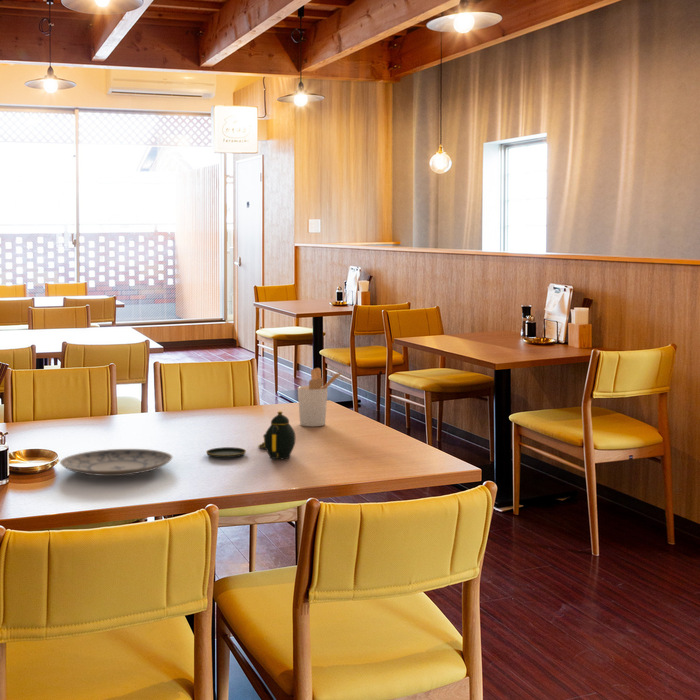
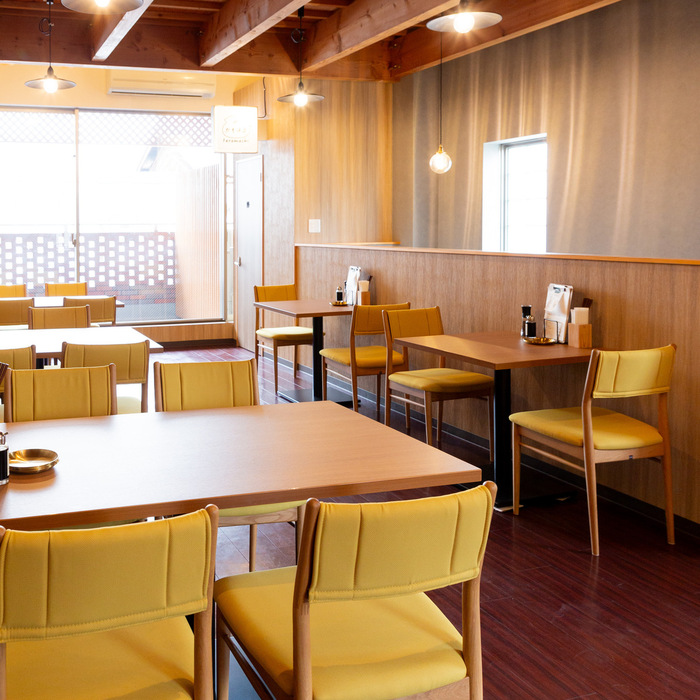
- utensil holder [297,367,344,427]
- teapot [205,410,297,460]
- plate [59,448,174,477]
